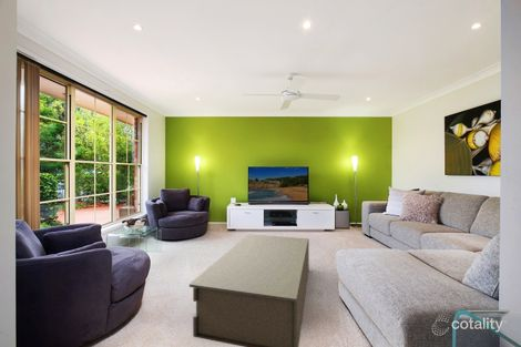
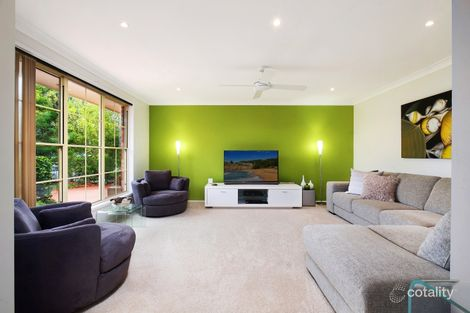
- coffee table [188,233,310,347]
